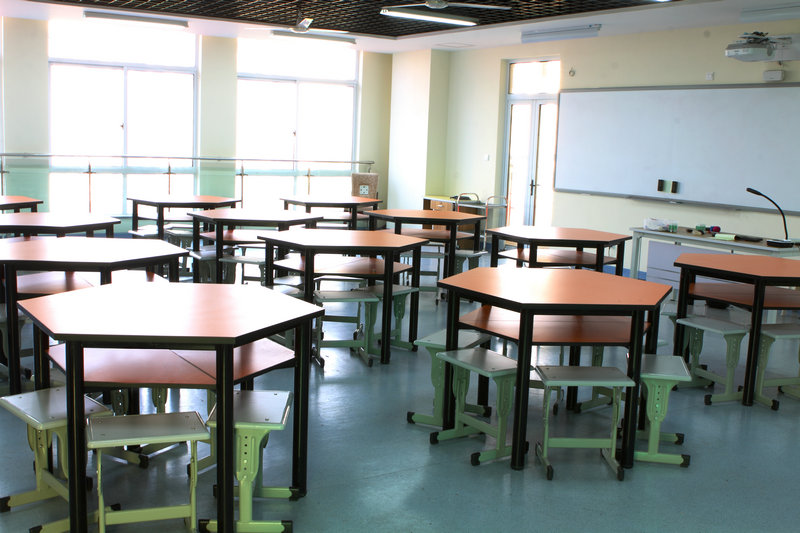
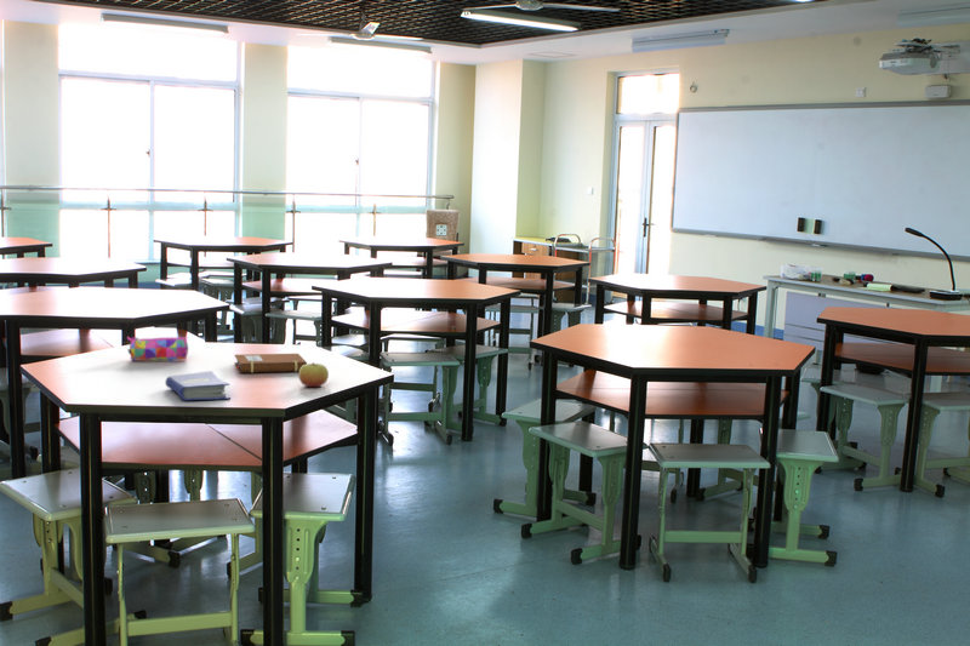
+ pencil case [126,336,189,361]
+ notebook [234,353,308,375]
+ apple [297,361,330,388]
+ hardcover book [164,370,232,401]
